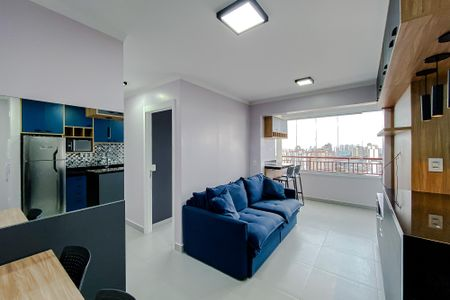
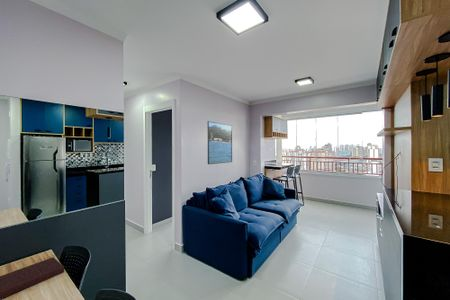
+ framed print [207,120,233,165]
+ notebook [0,256,65,300]
